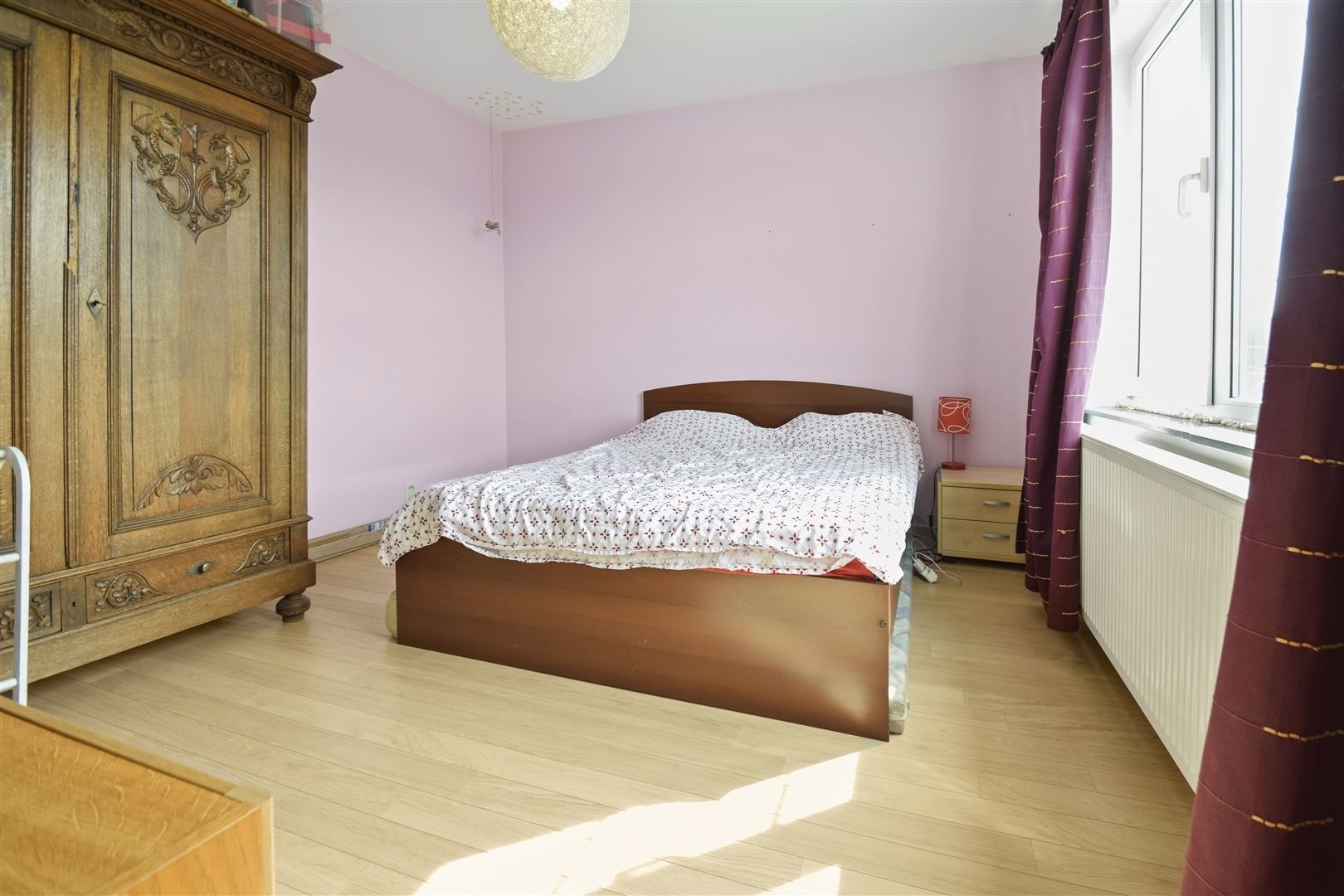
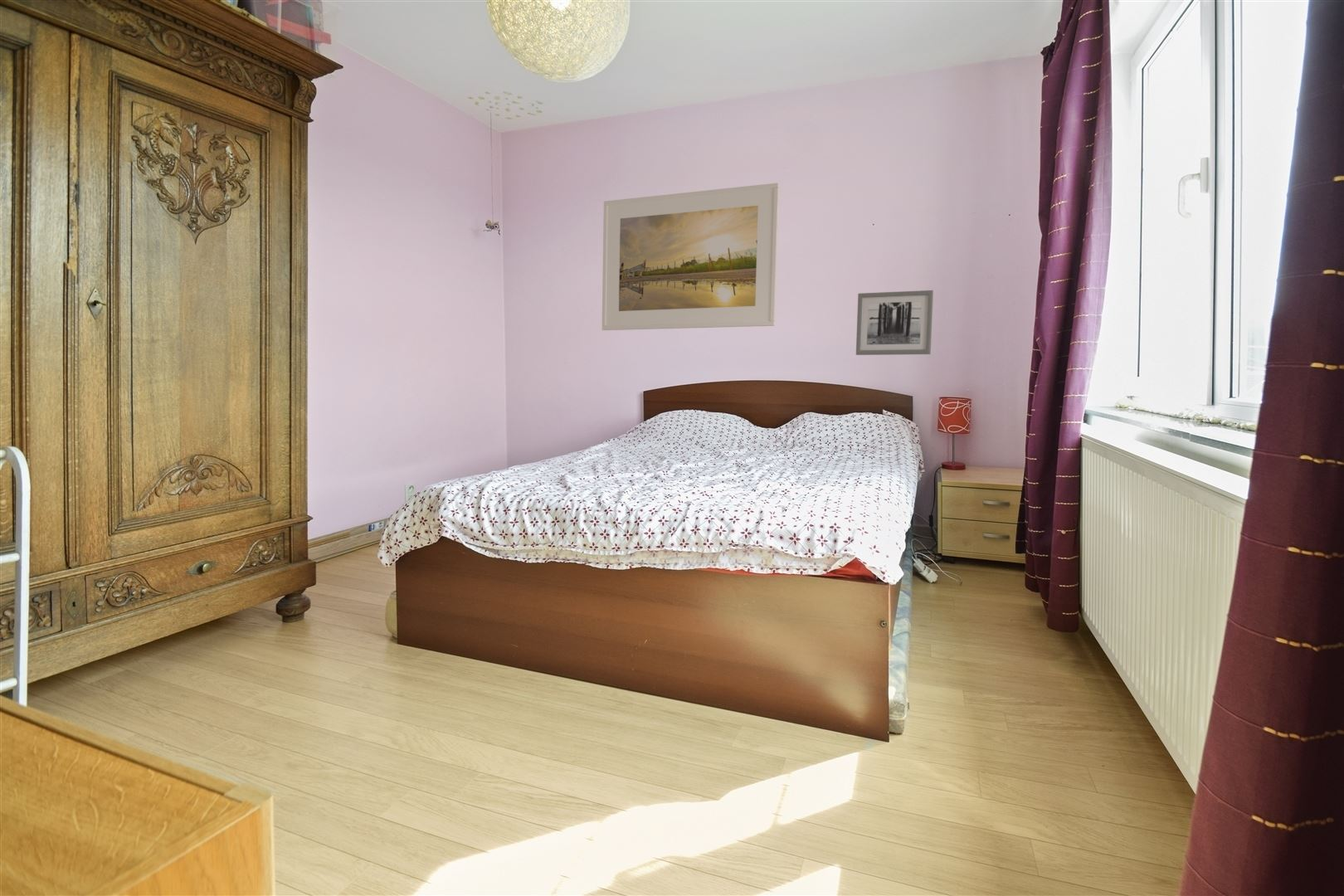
+ wall art [855,290,934,356]
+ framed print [601,183,780,331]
